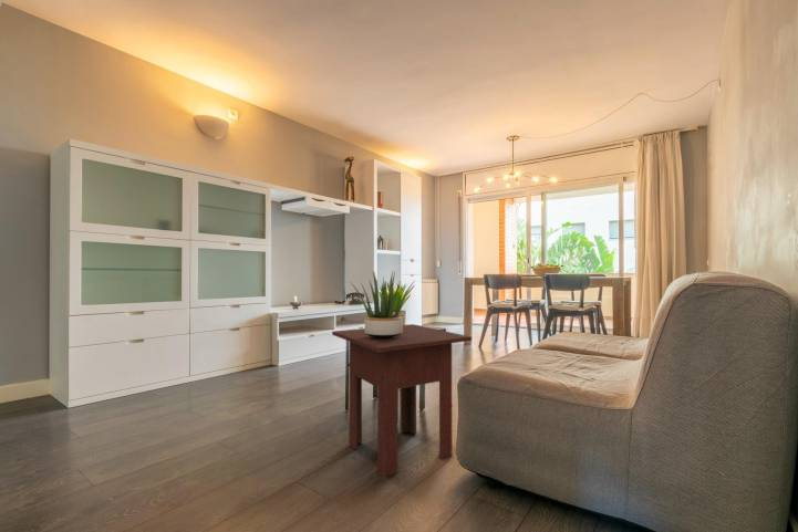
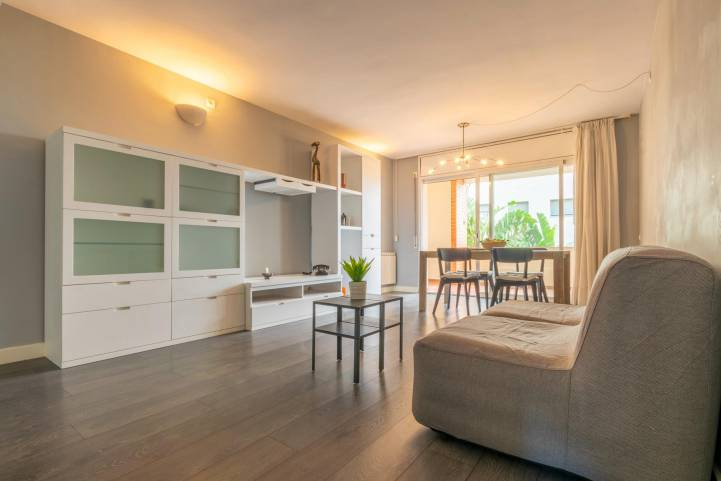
- side table [331,323,473,478]
- potted plant [351,271,416,338]
